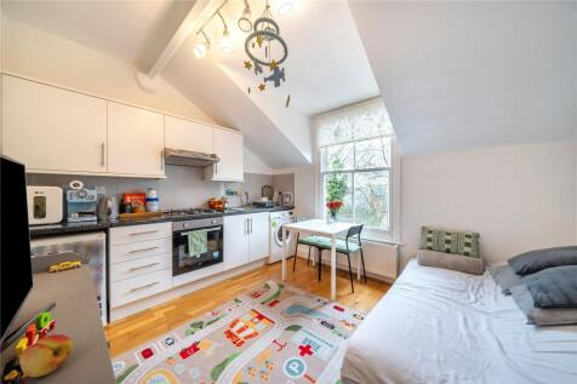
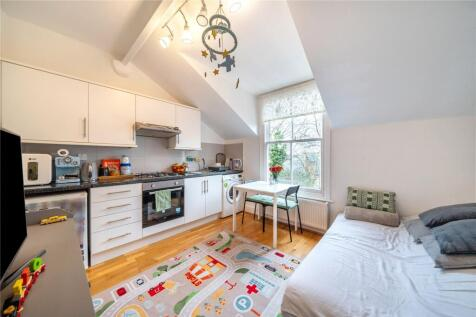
- fruit [18,333,74,378]
